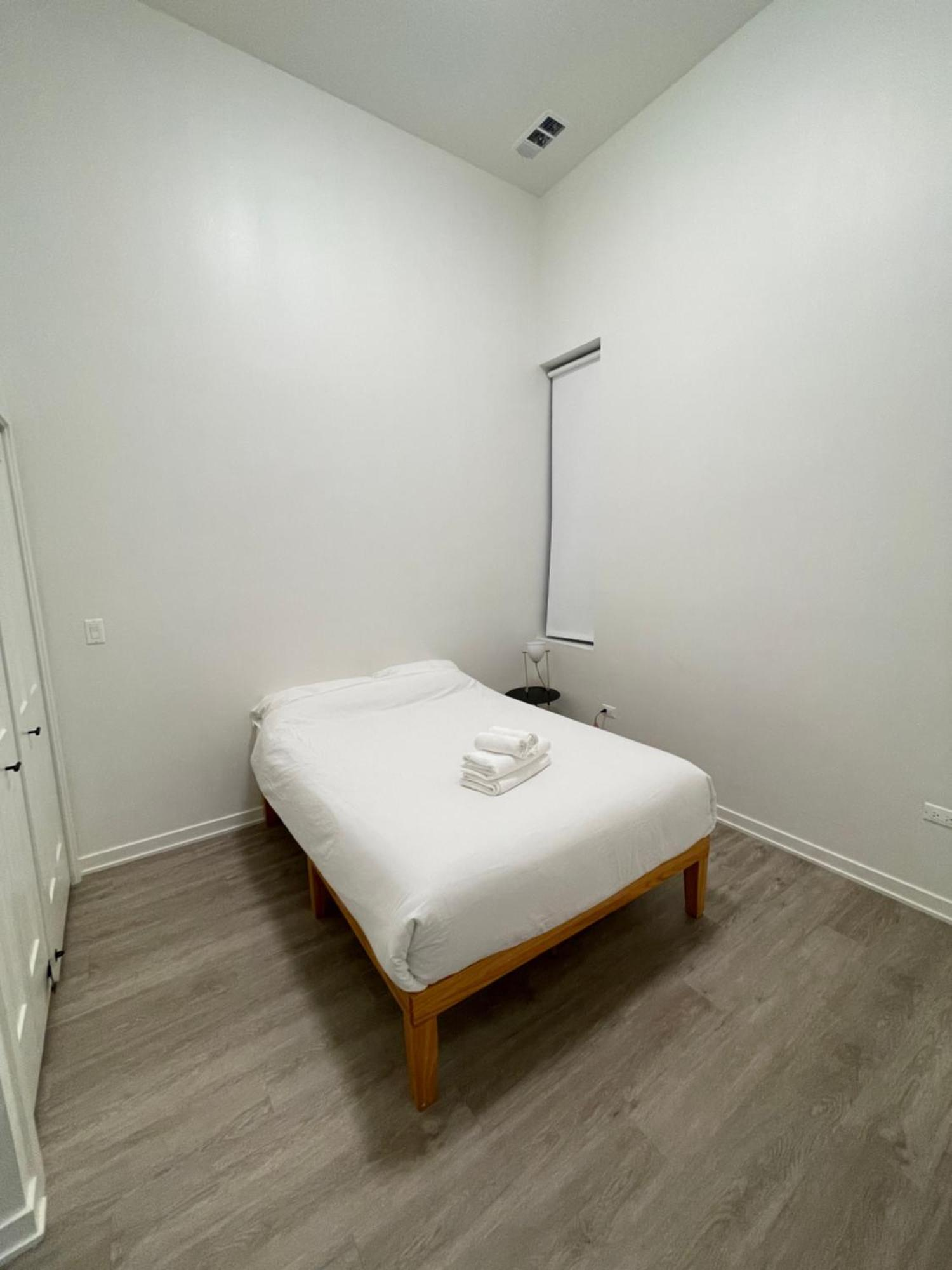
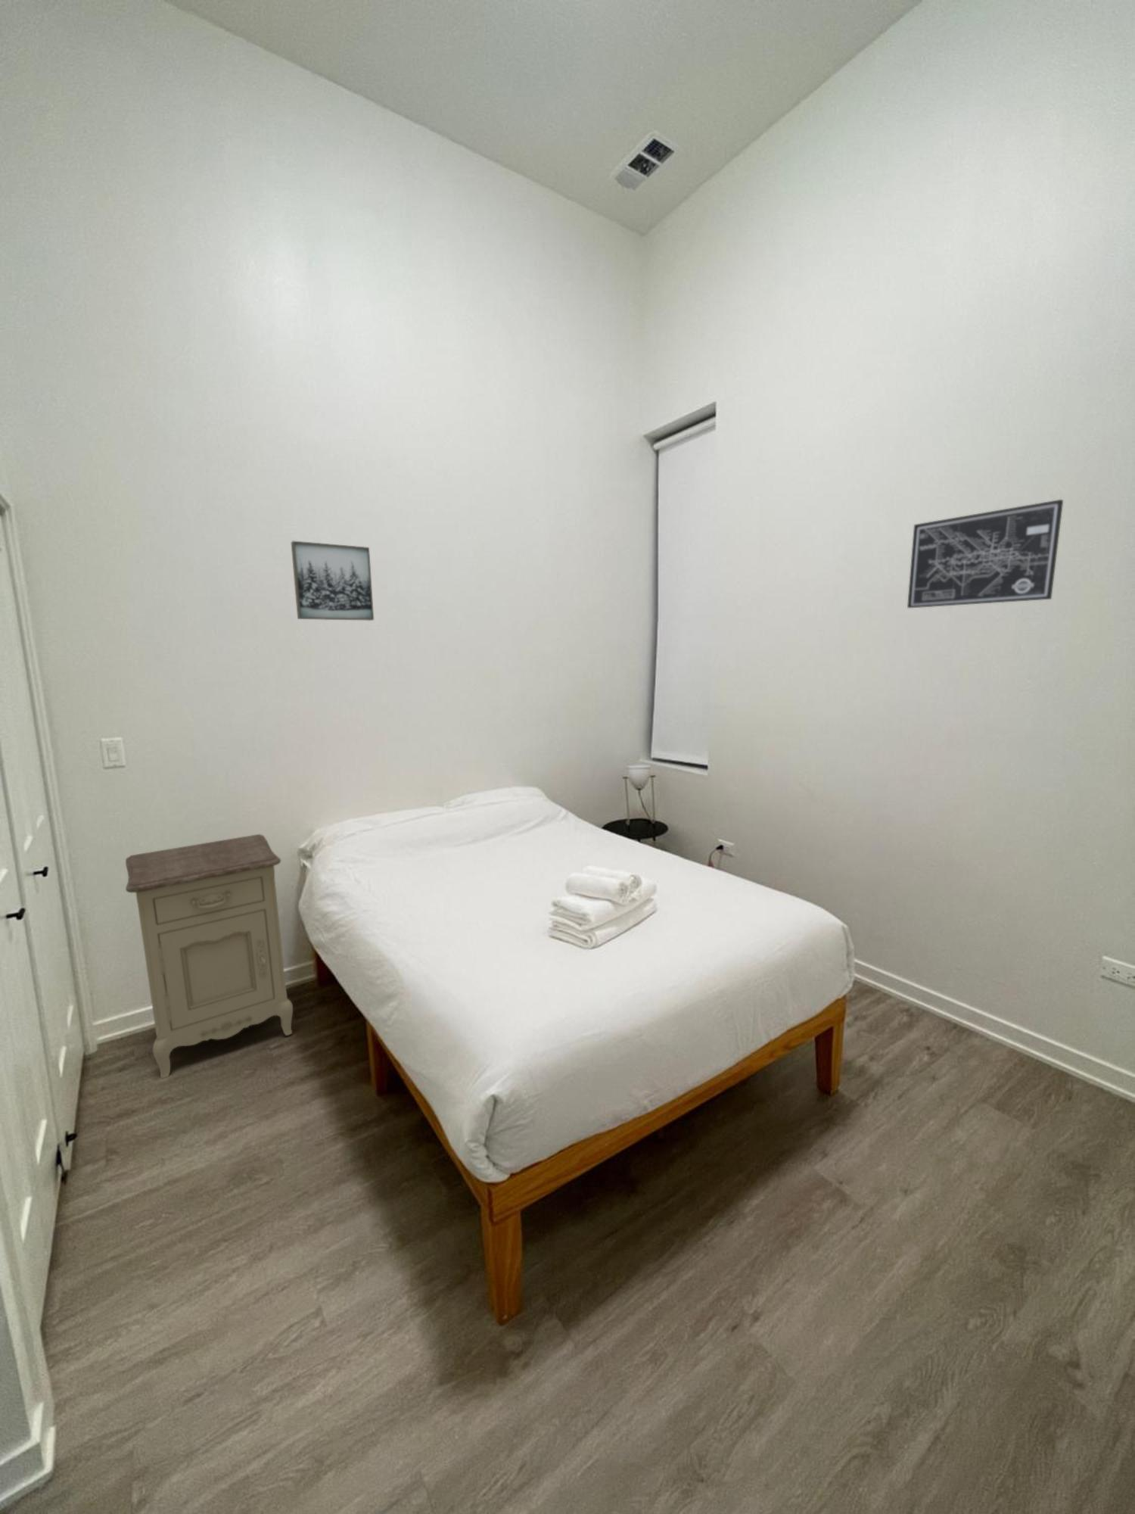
+ wall art [906,498,1063,609]
+ wall art [291,540,374,621]
+ nightstand [125,833,293,1079]
